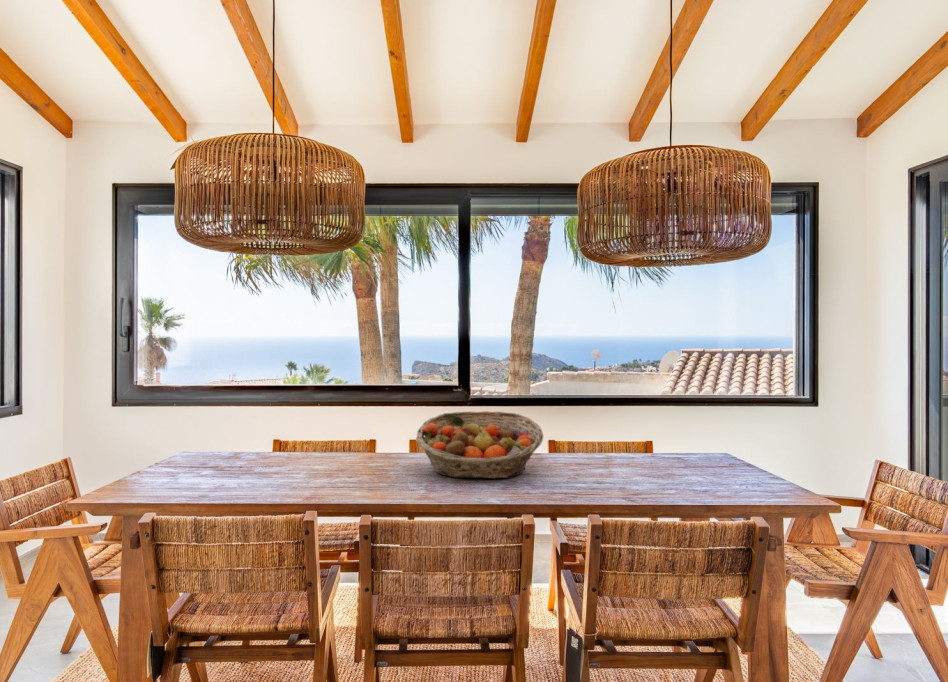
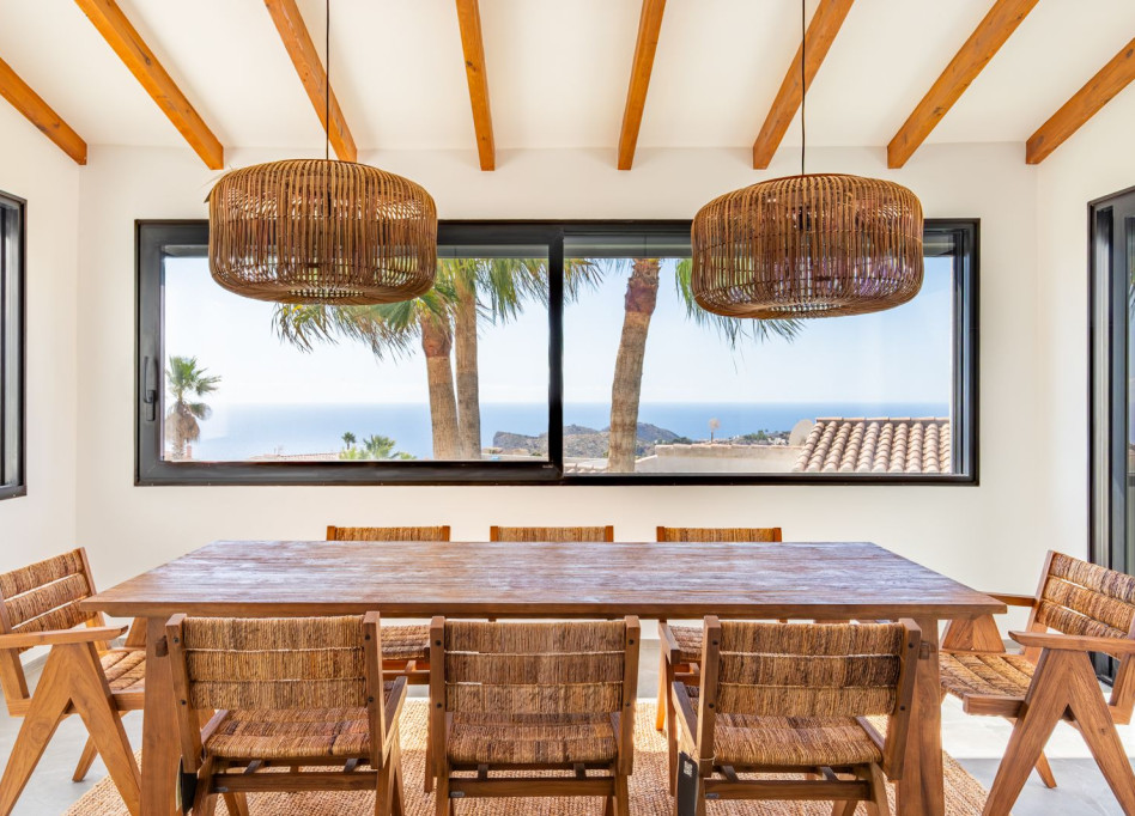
- fruit basket [415,410,544,480]
